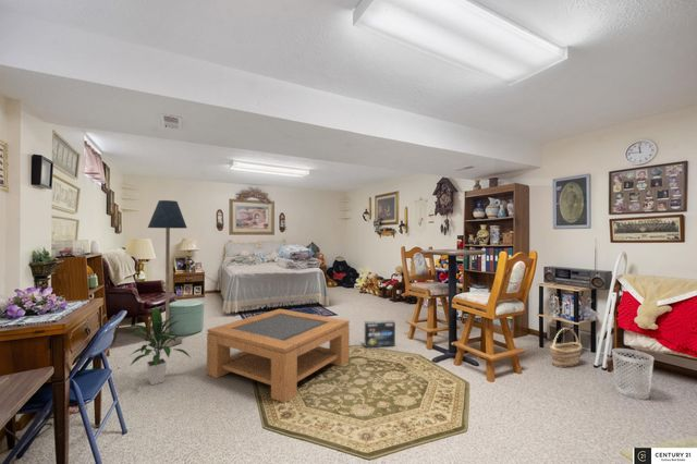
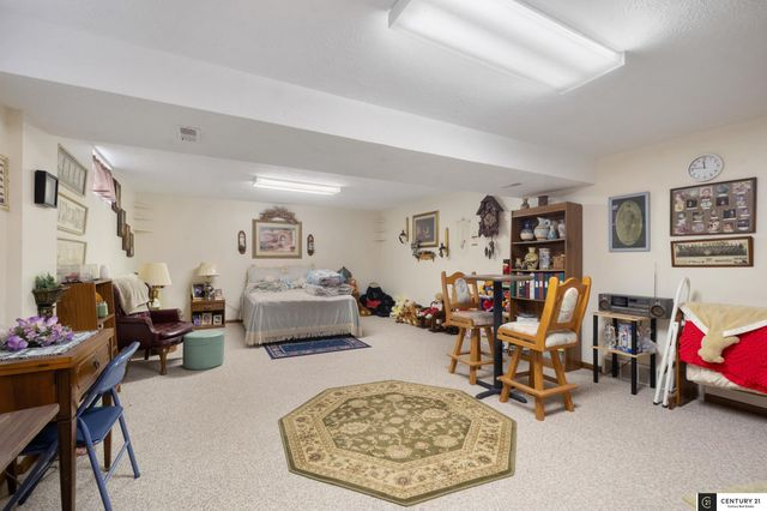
- box [364,319,396,349]
- wastebasket [611,347,655,401]
- floor lamp [147,199,187,347]
- indoor plant [125,305,193,386]
- coffee table [206,308,351,404]
- basket [549,327,583,368]
